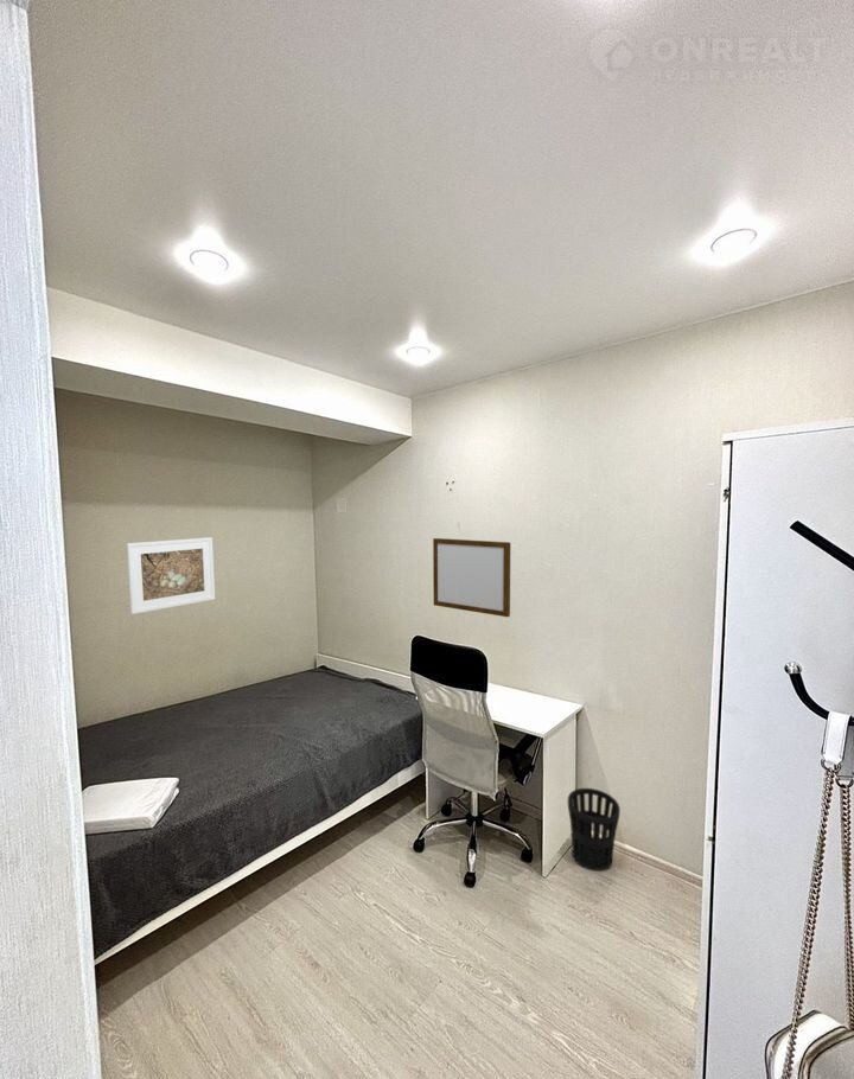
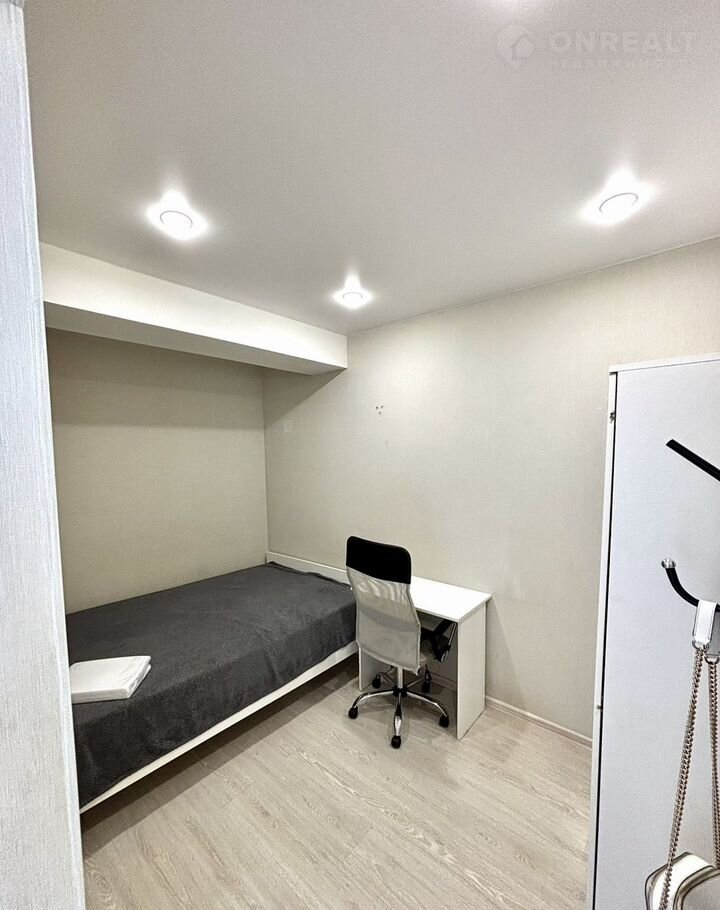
- wastebasket [567,787,622,873]
- writing board [432,537,511,618]
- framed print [126,536,216,615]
